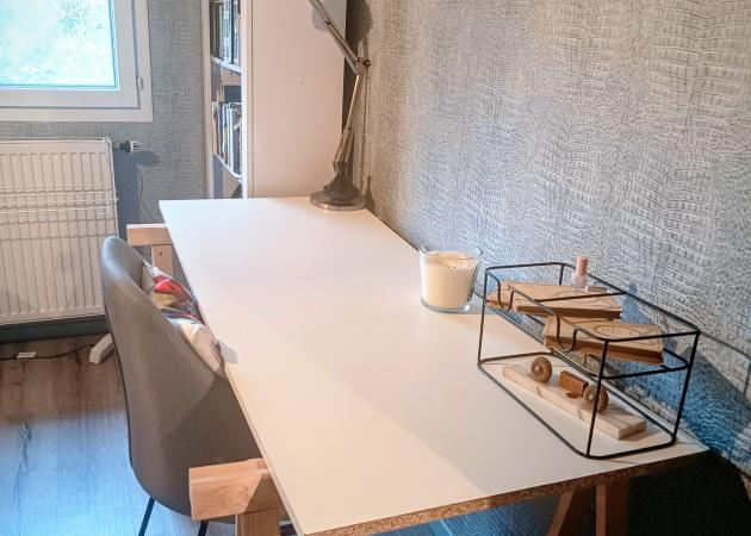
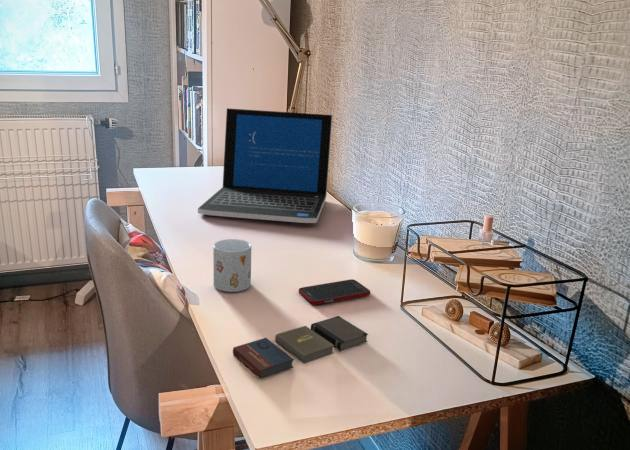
+ cell phone [298,278,371,306]
+ book set [232,315,369,380]
+ laptop [197,107,333,224]
+ mug [212,238,252,293]
